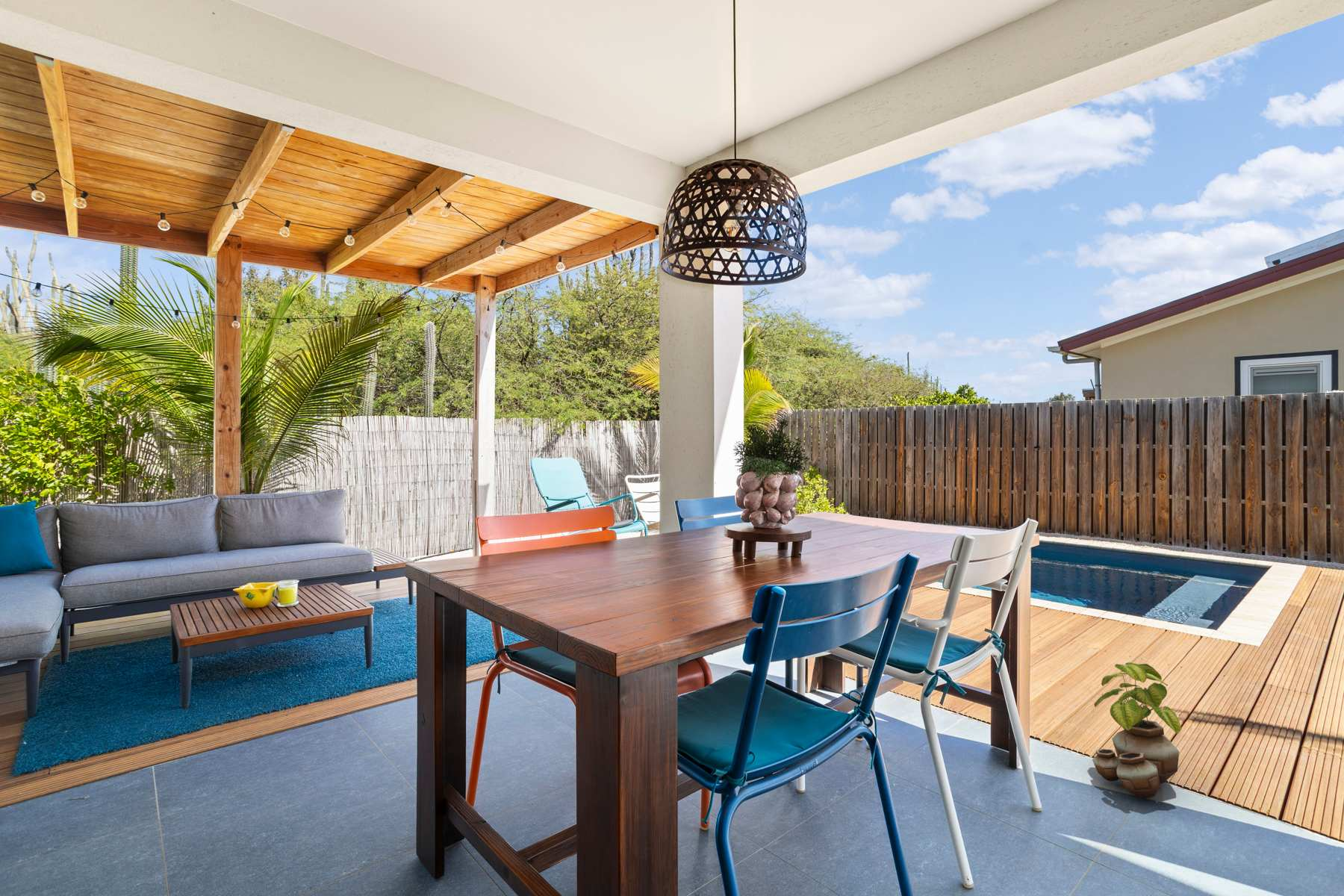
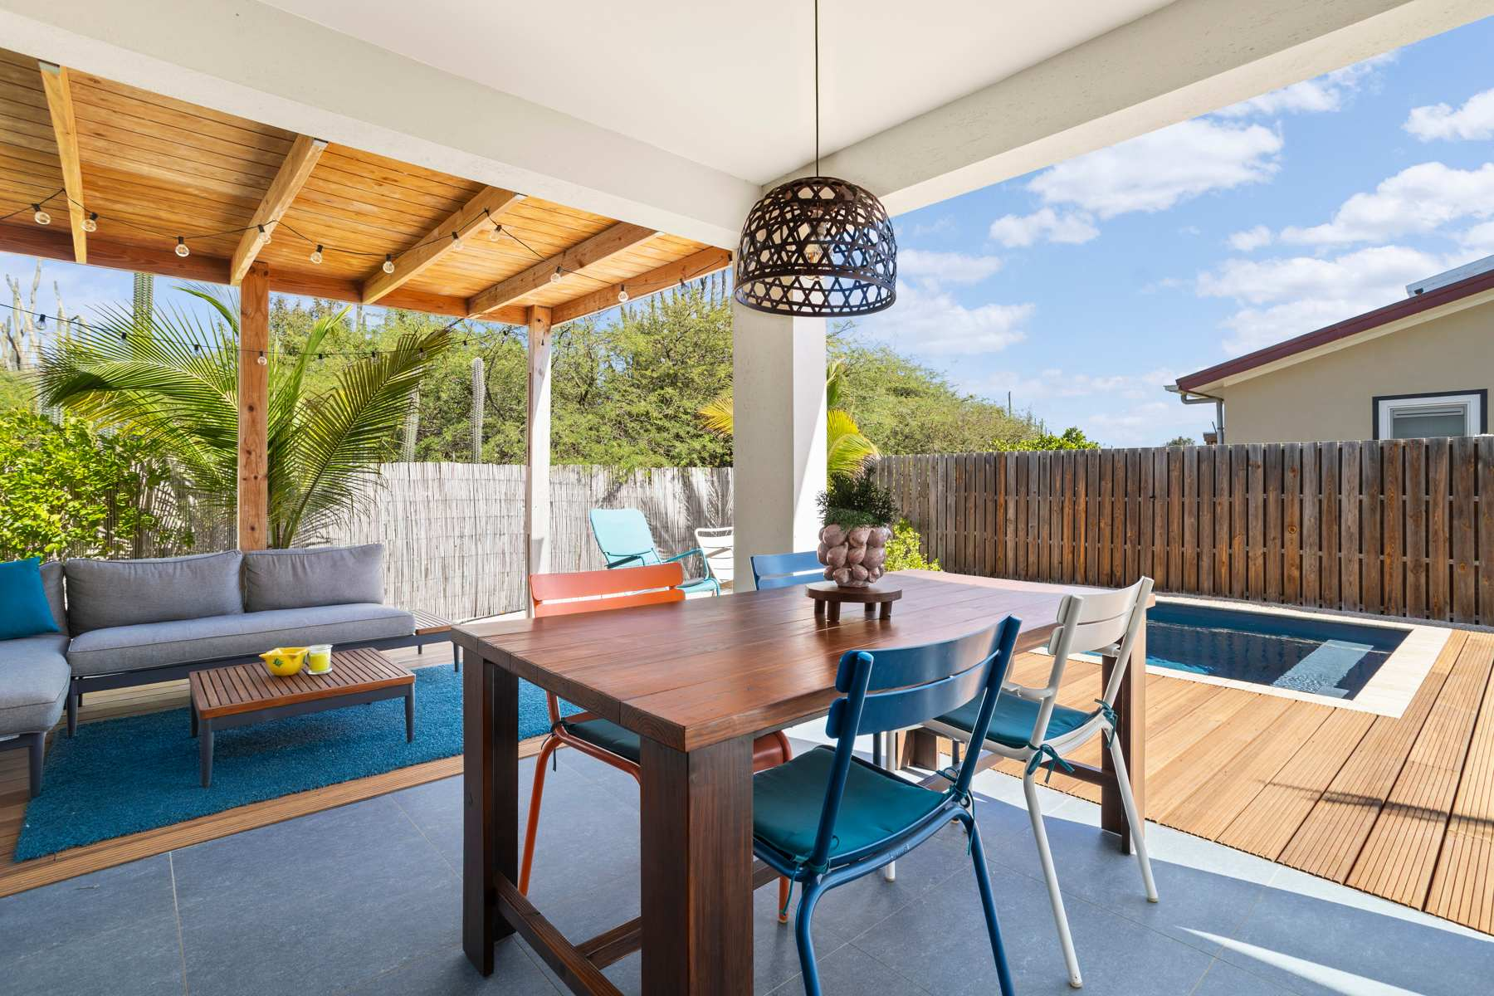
- potted plant [1092,662,1182,799]
